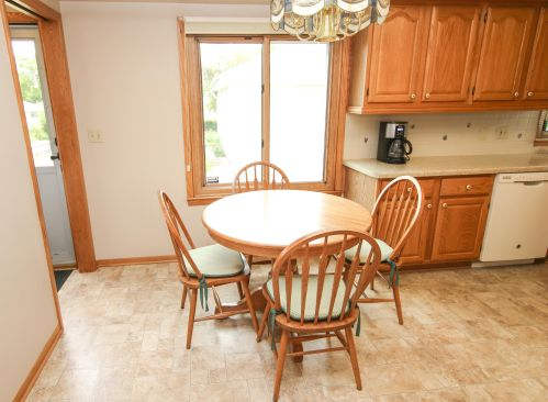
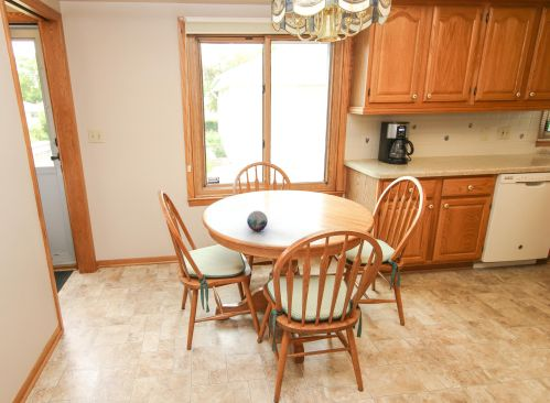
+ decorative orb [246,209,269,232]
